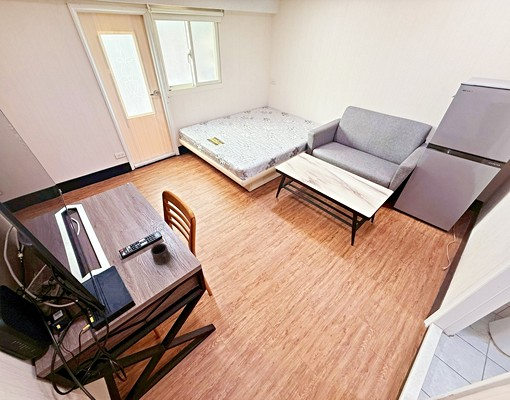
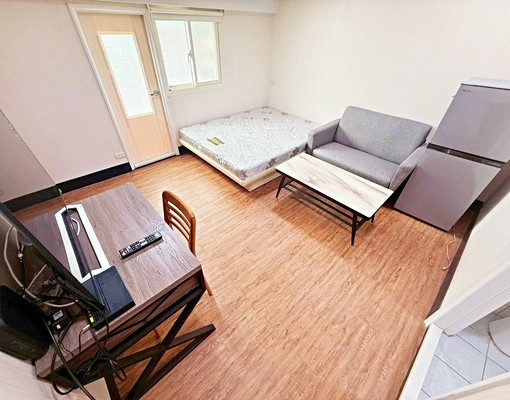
- mug [150,242,172,266]
